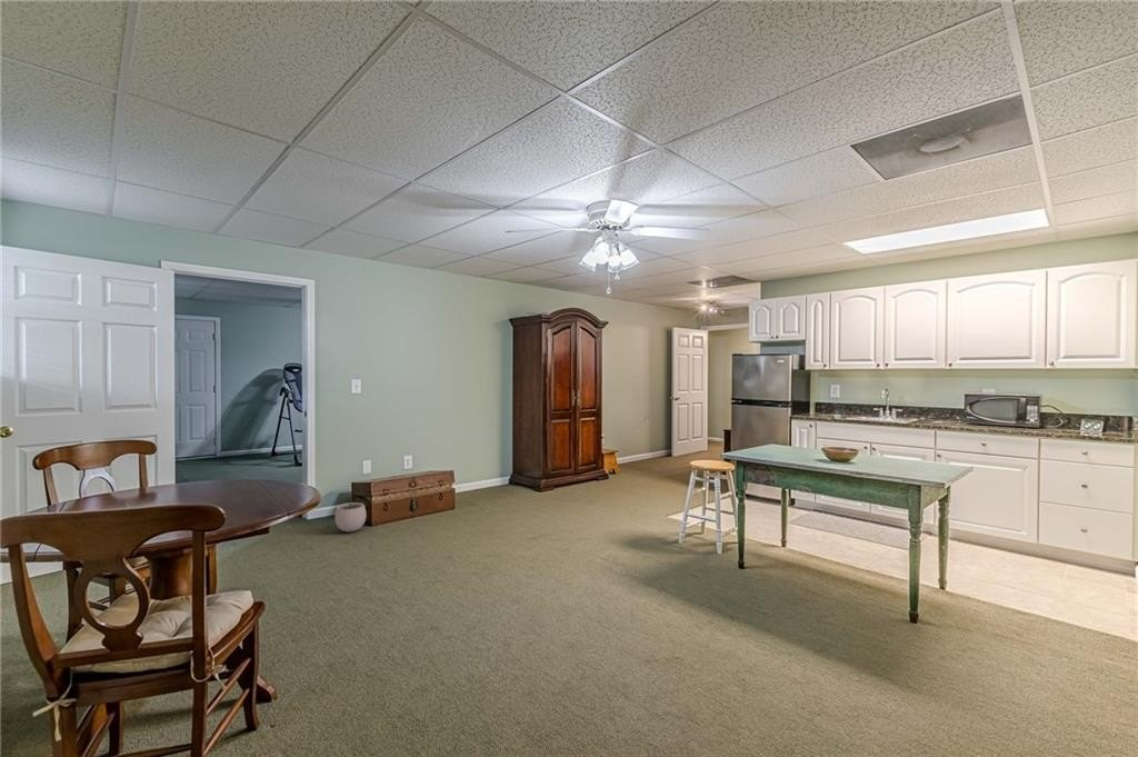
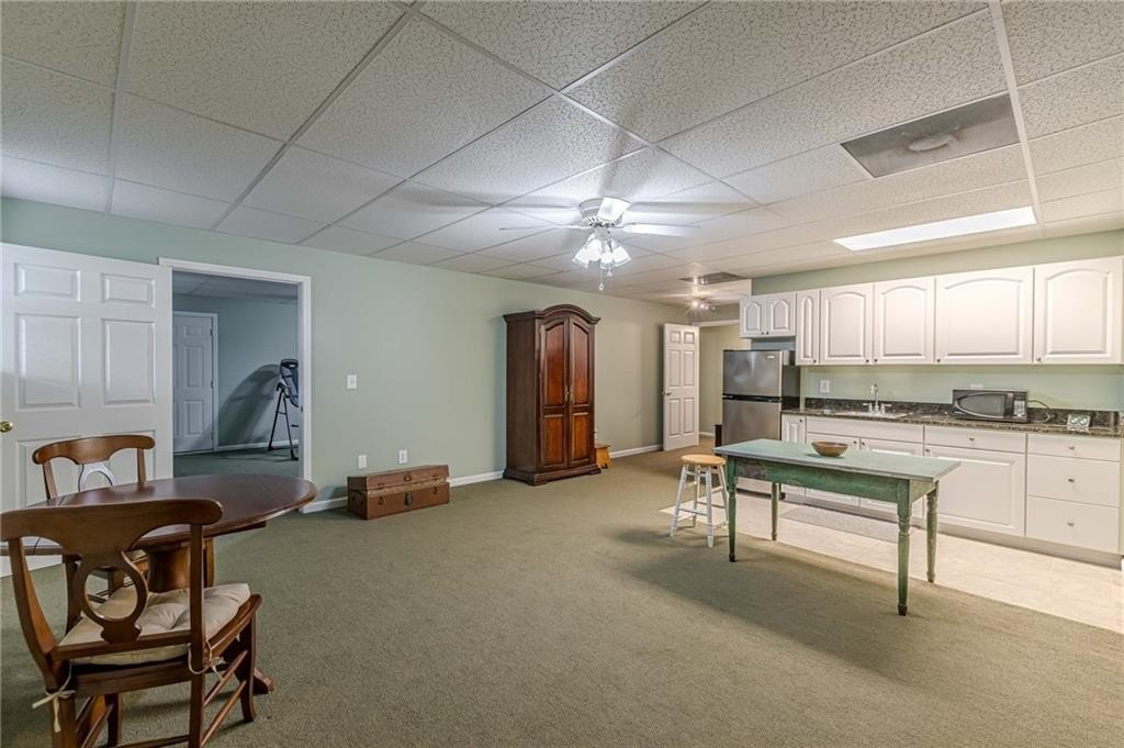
- plant pot [333,496,367,532]
